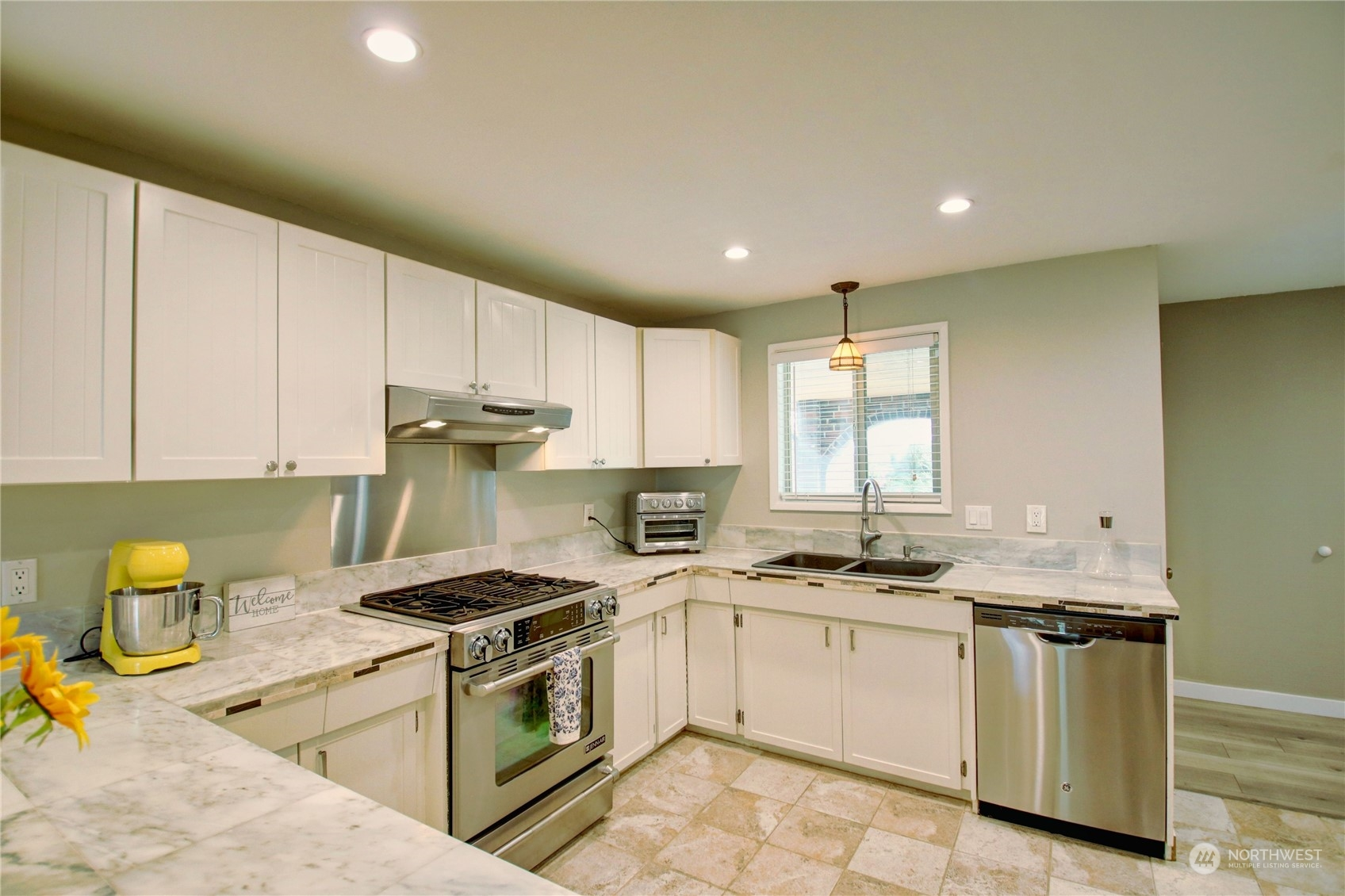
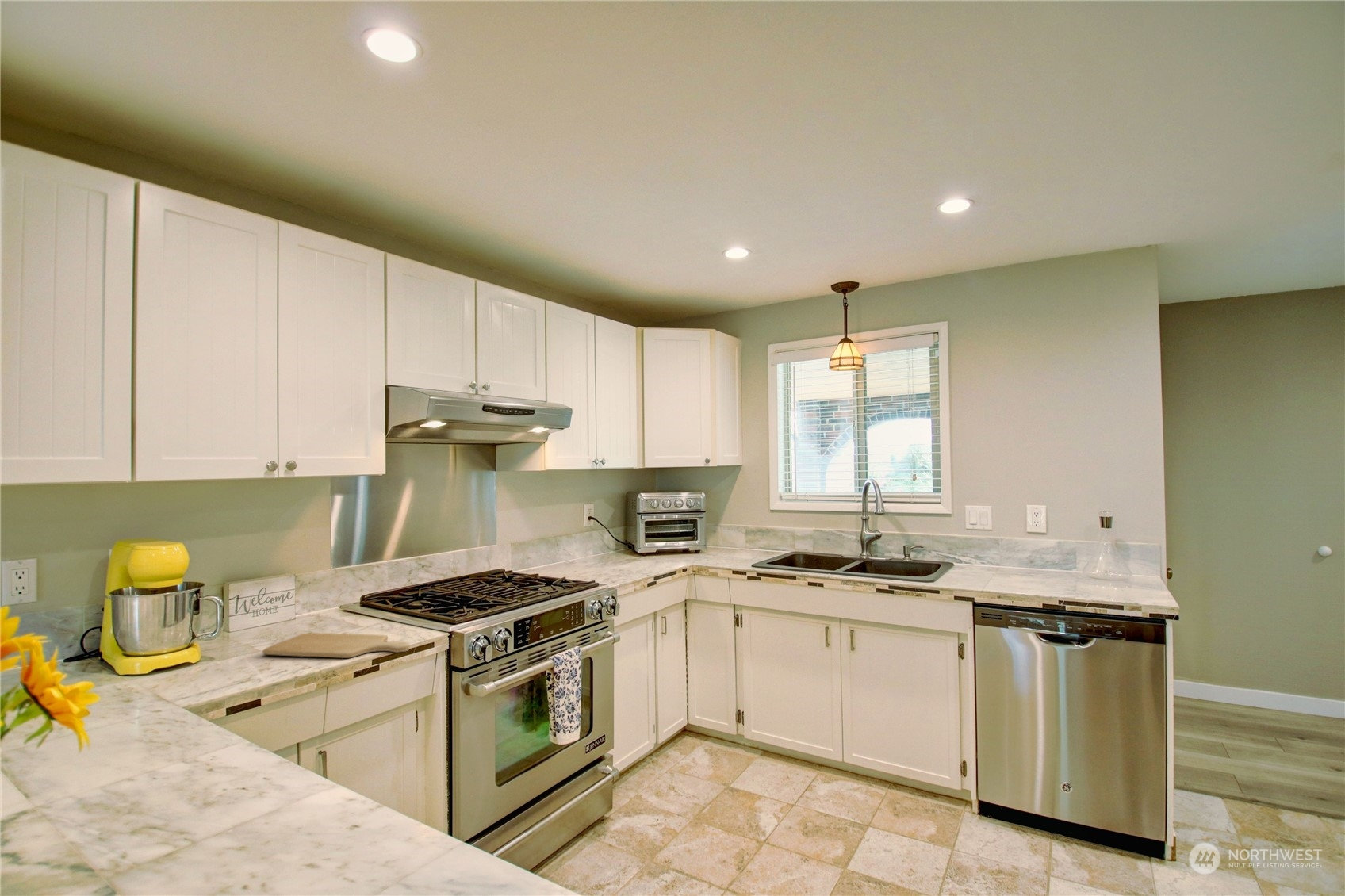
+ chopping board [262,632,410,659]
